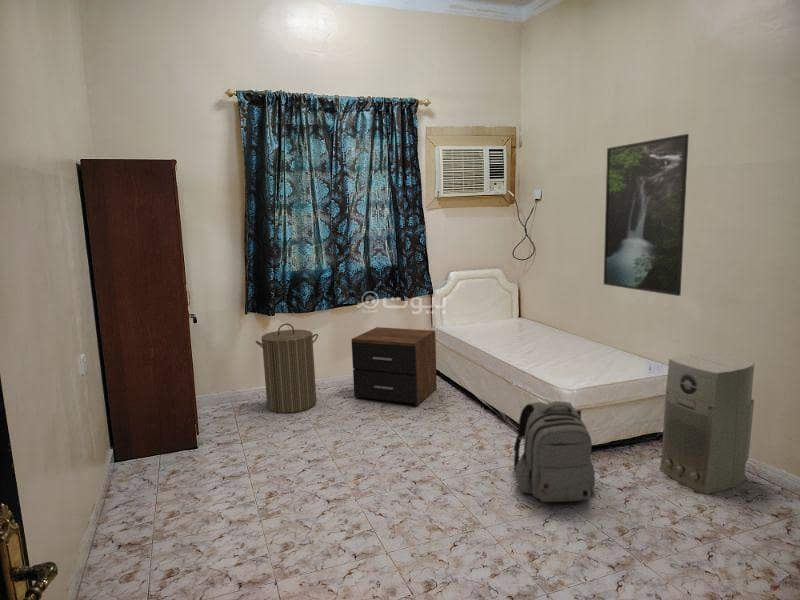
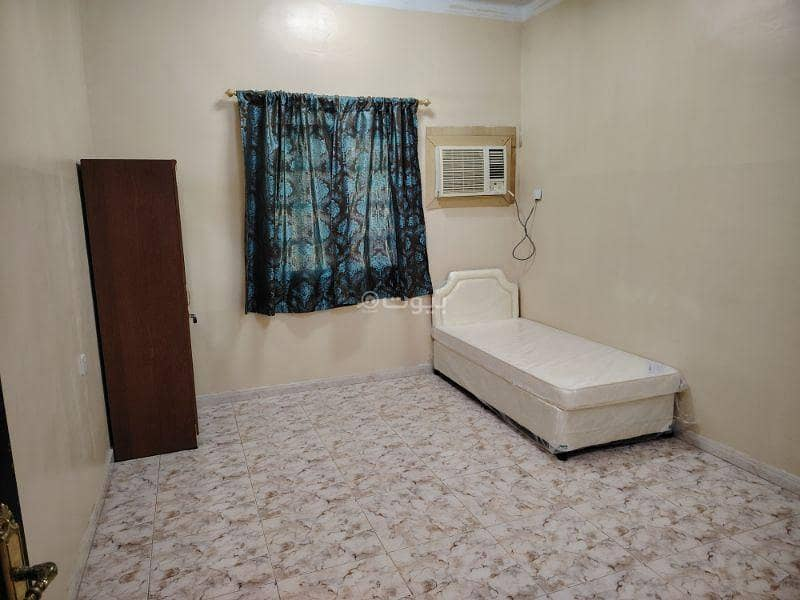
- nightstand [350,326,438,407]
- air purifier [659,352,755,495]
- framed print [603,133,690,297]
- laundry hamper [255,323,319,414]
- backpack [513,400,596,503]
